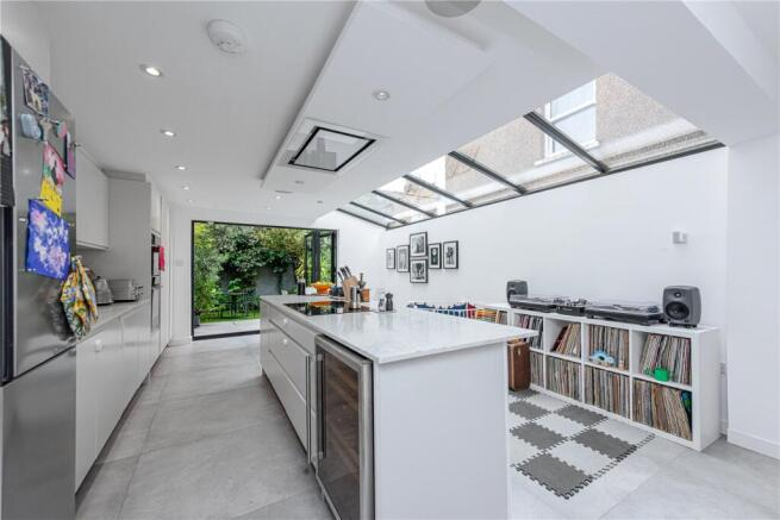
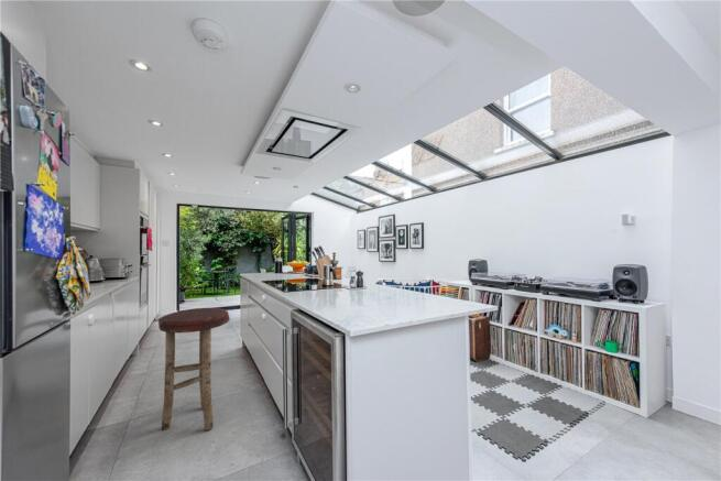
+ stool [157,307,231,431]
